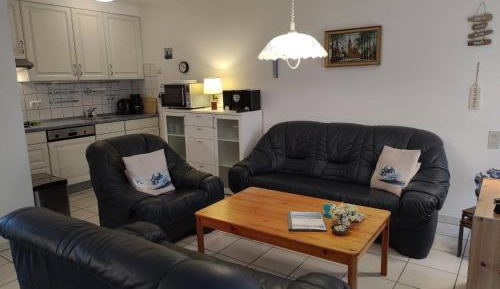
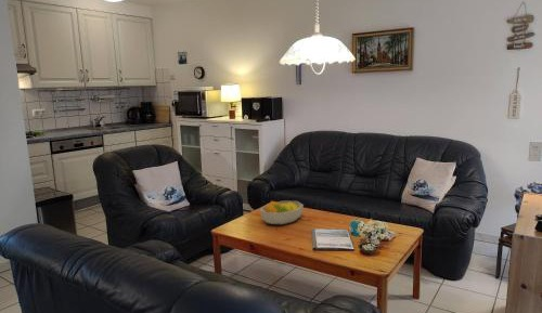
+ fruit bowl [259,200,305,225]
